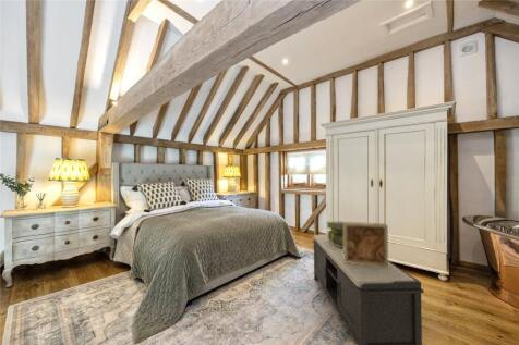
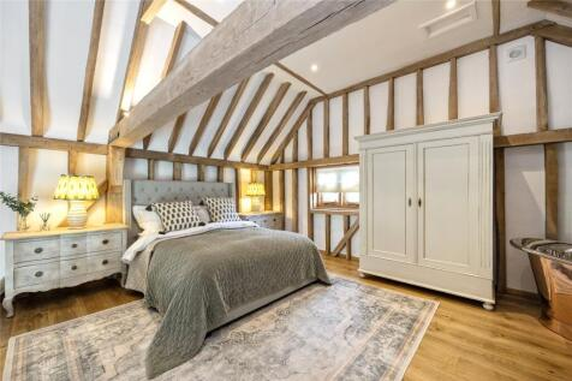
- bench [312,234,425,345]
- decorative box [343,221,389,266]
- stack of books [325,221,345,247]
